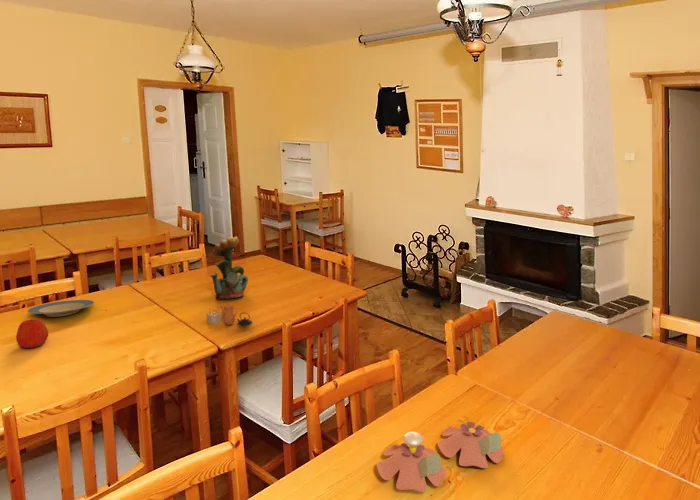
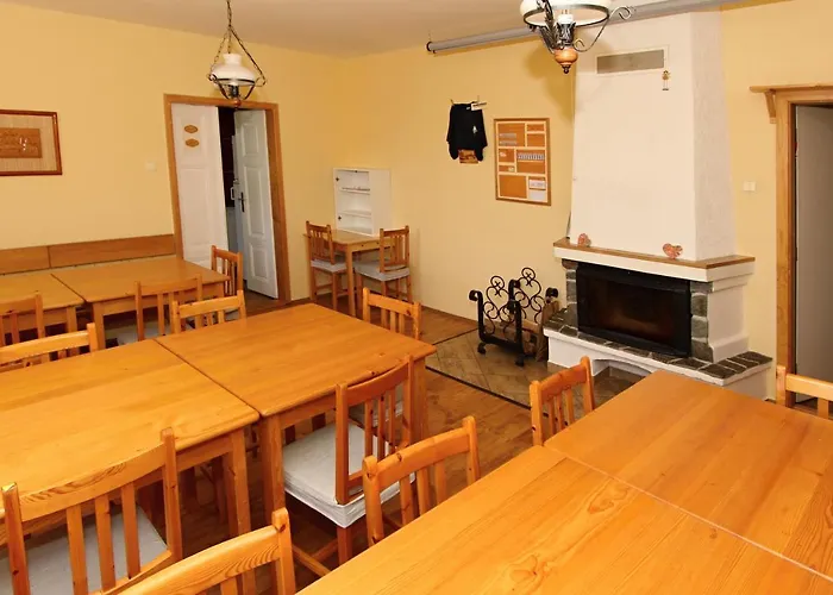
- flower arrangement [376,413,505,493]
- teapot [205,302,254,327]
- potted flower [209,236,249,300]
- plate [26,299,96,318]
- apple [15,318,49,349]
